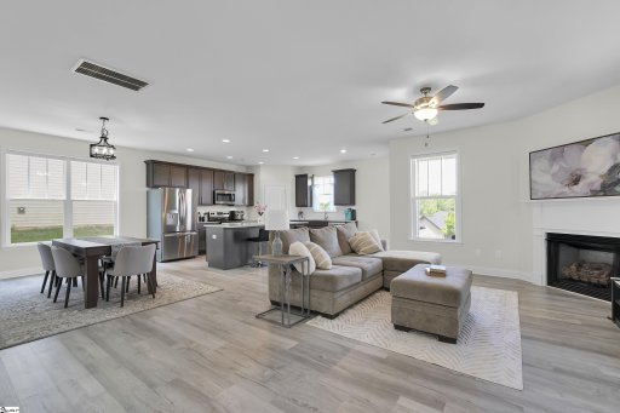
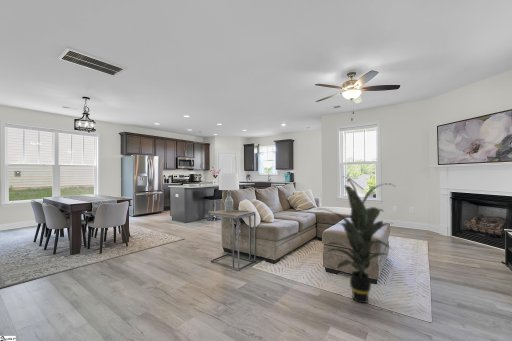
+ indoor plant [314,176,395,304]
